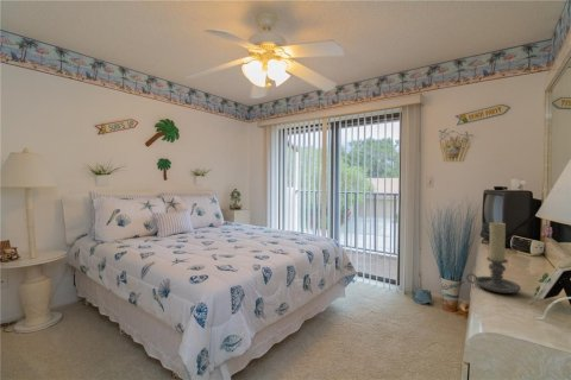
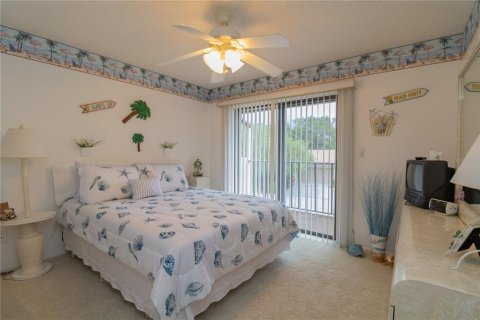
- candle holder [465,221,522,294]
